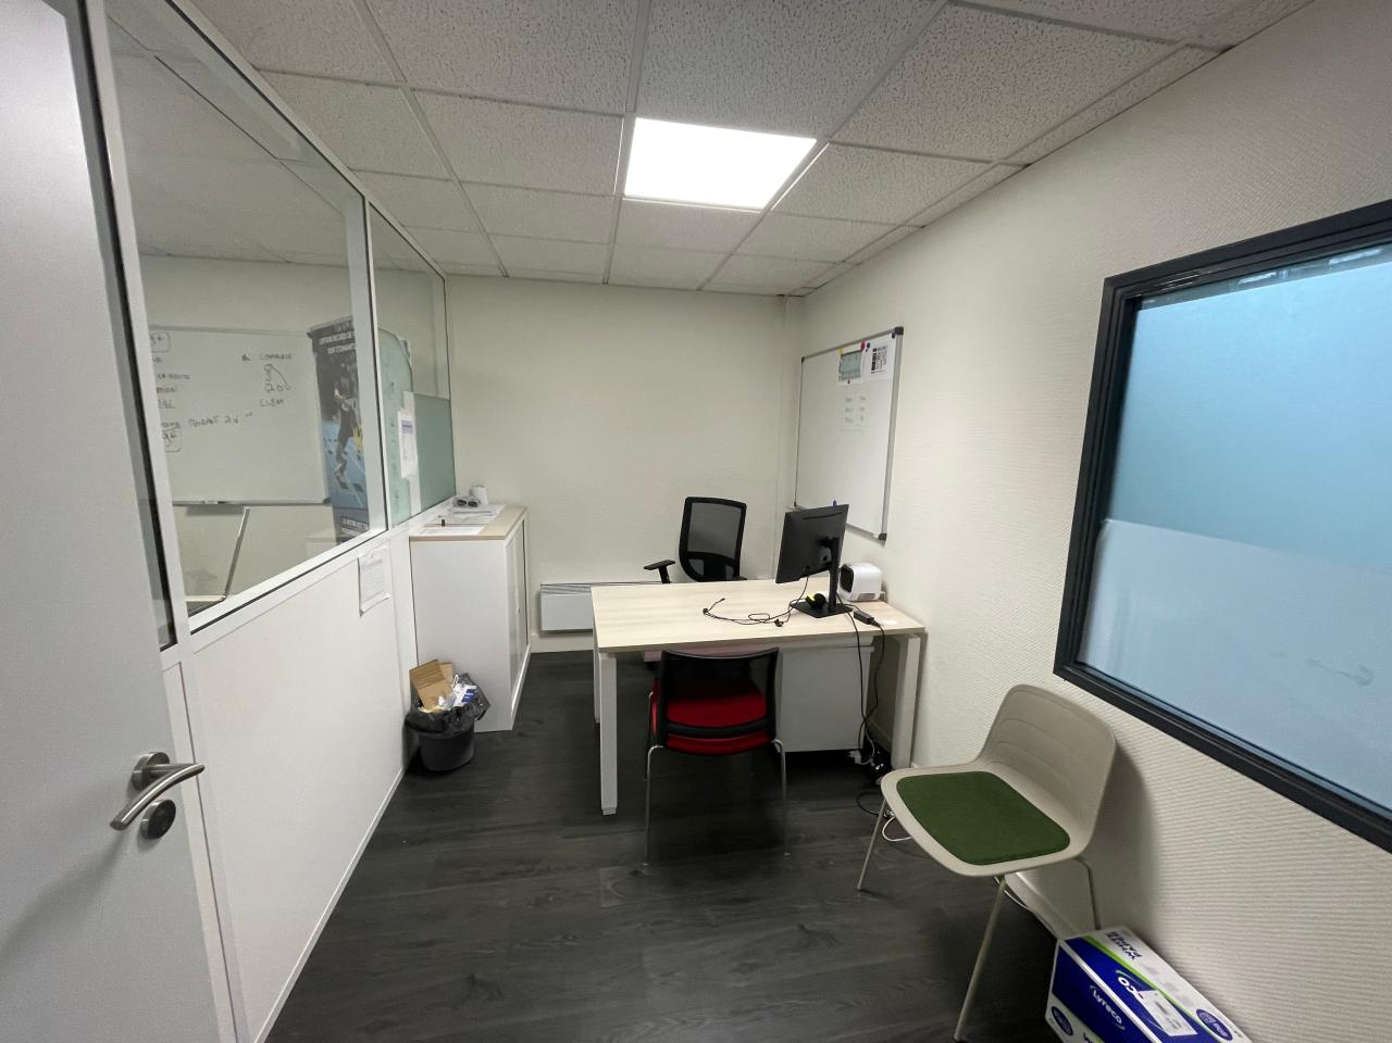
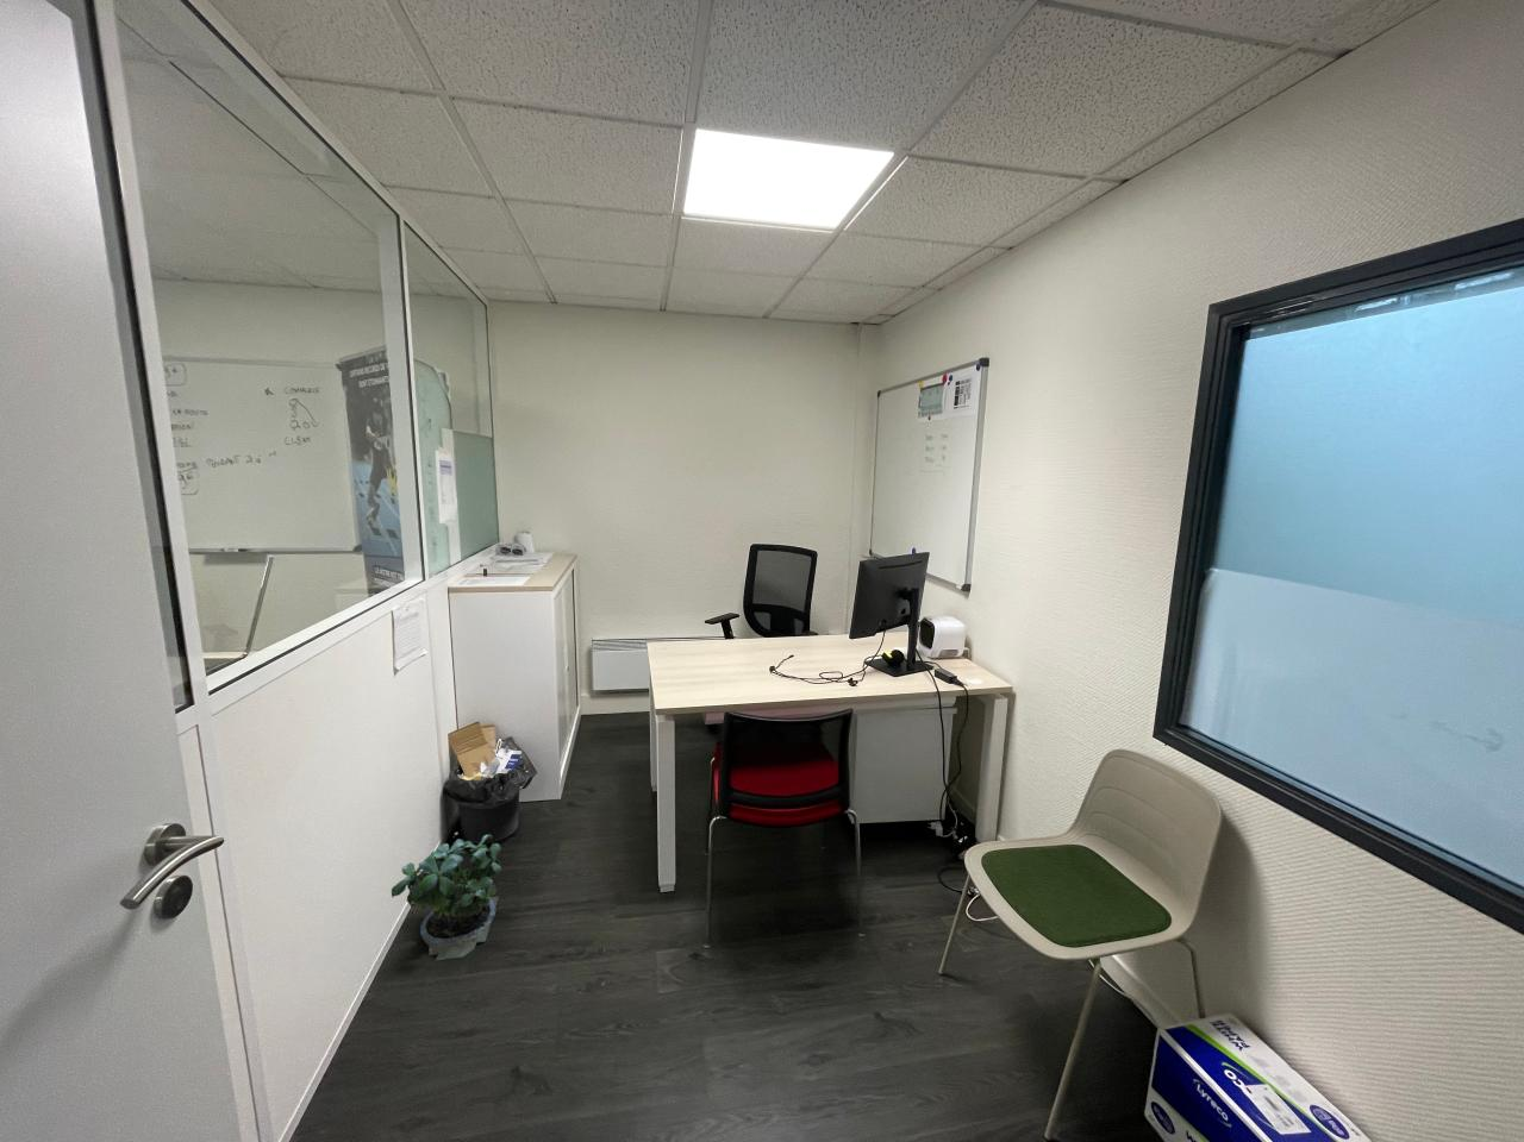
+ potted plant [390,831,503,962]
